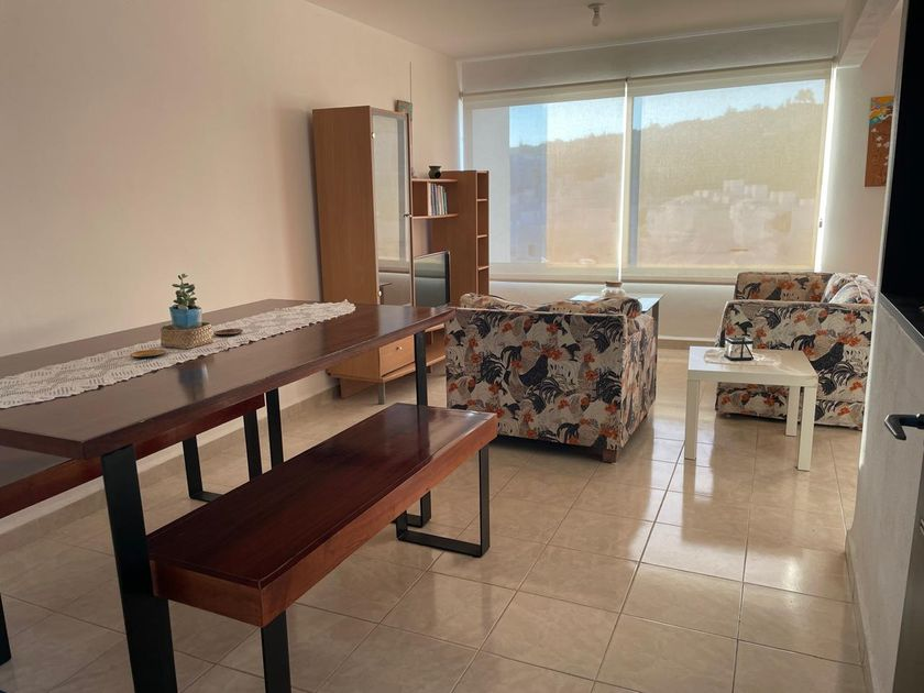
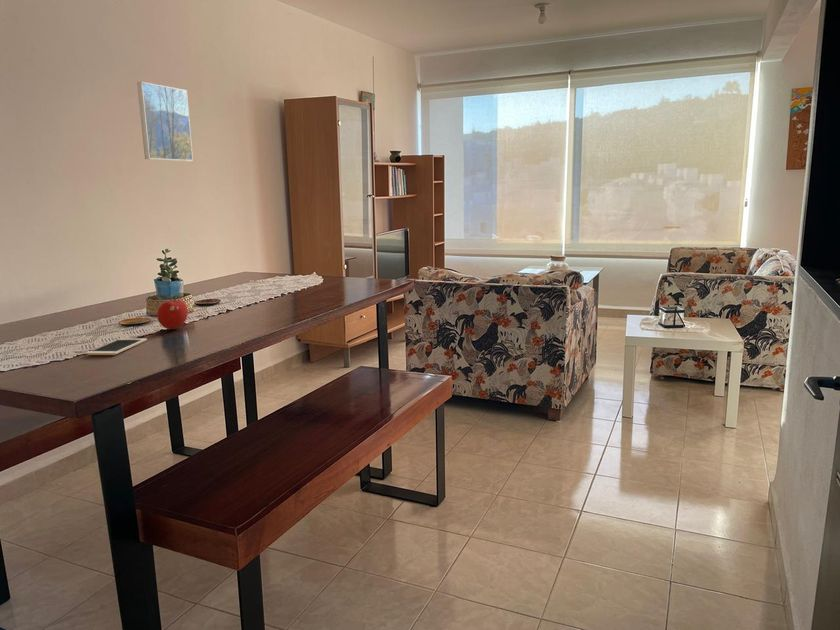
+ fruit [156,295,189,330]
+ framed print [136,81,194,162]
+ cell phone [86,337,148,356]
